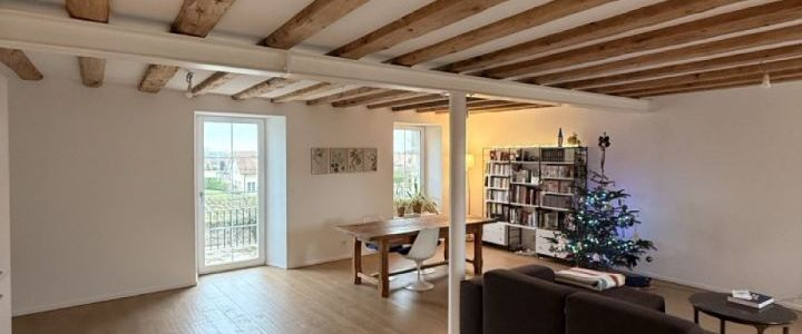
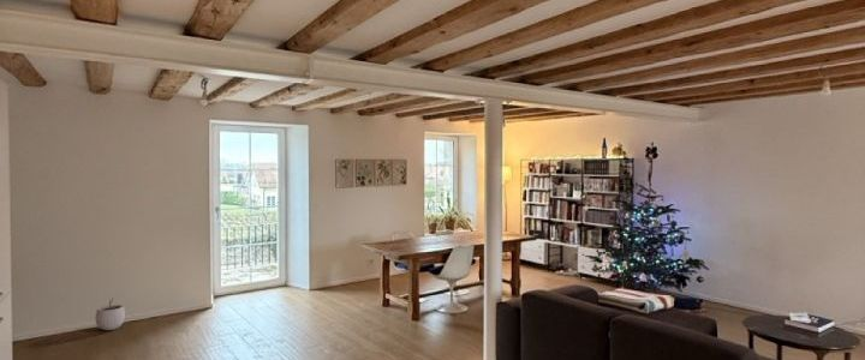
+ plant pot [94,298,126,331]
